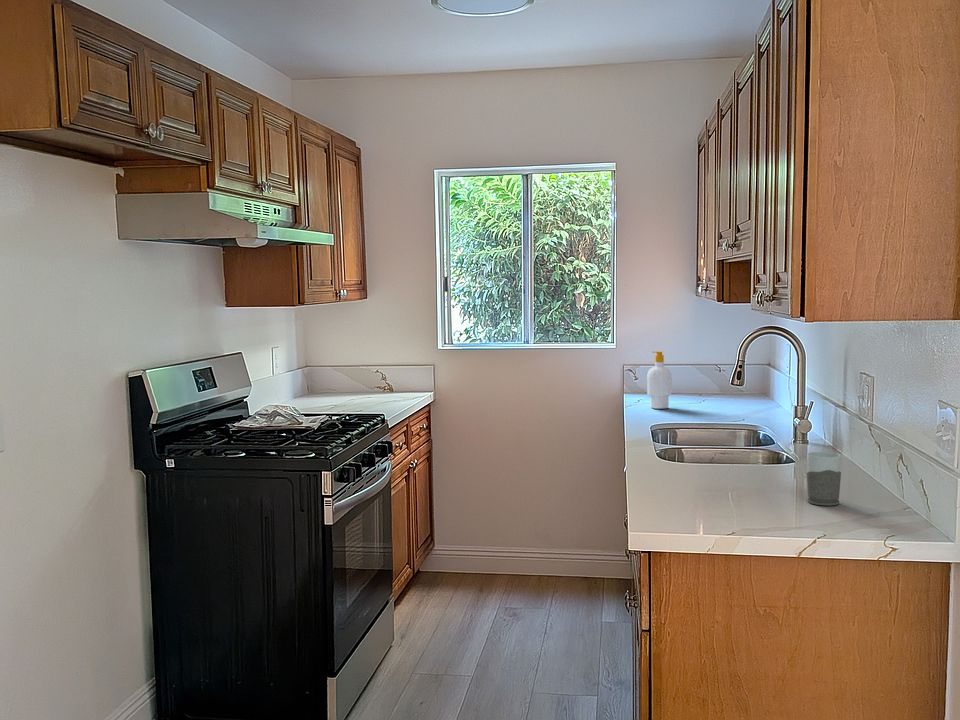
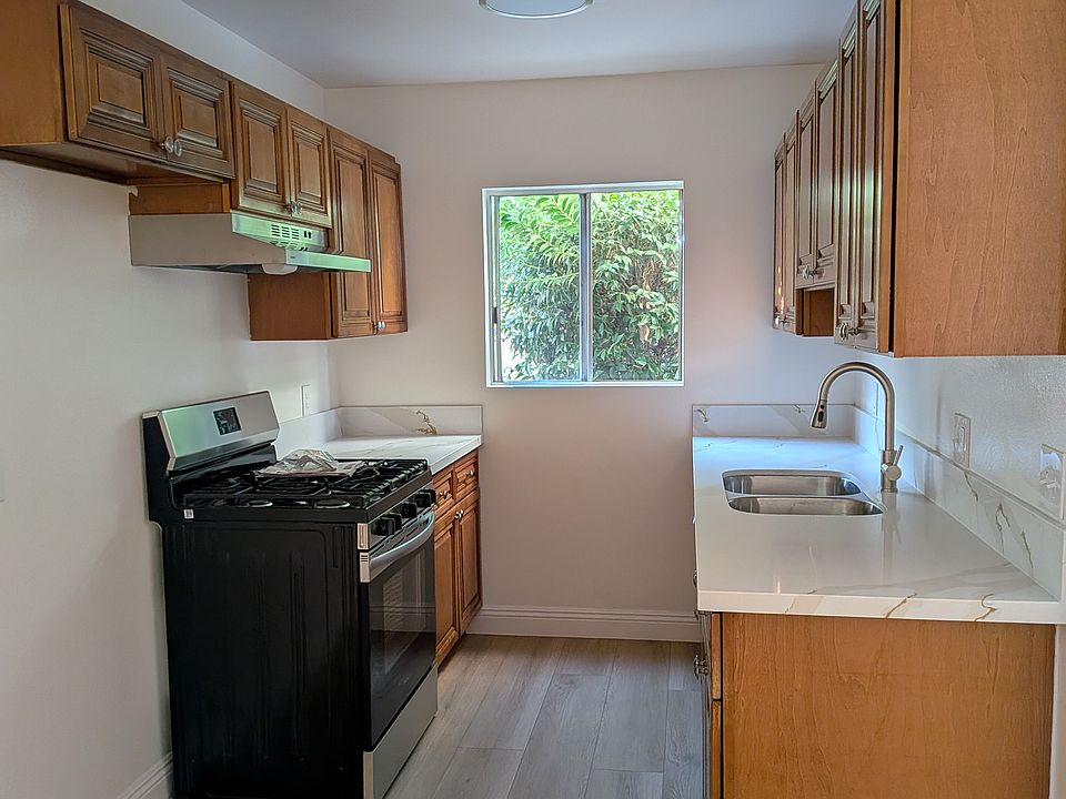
- soap bottle [646,350,673,410]
- mug [805,451,842,506]
